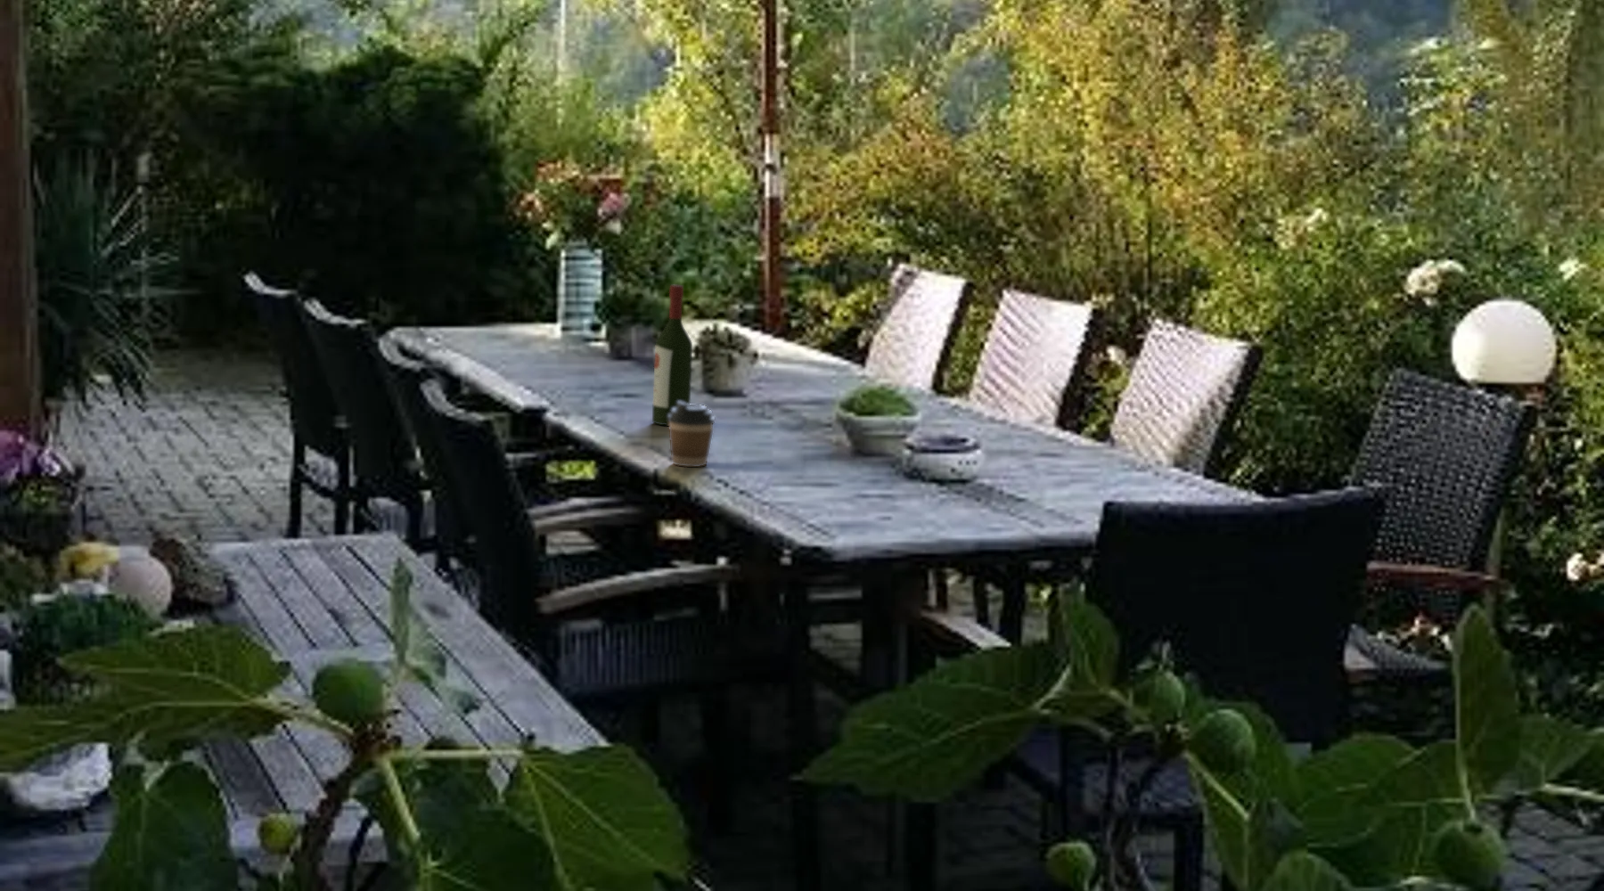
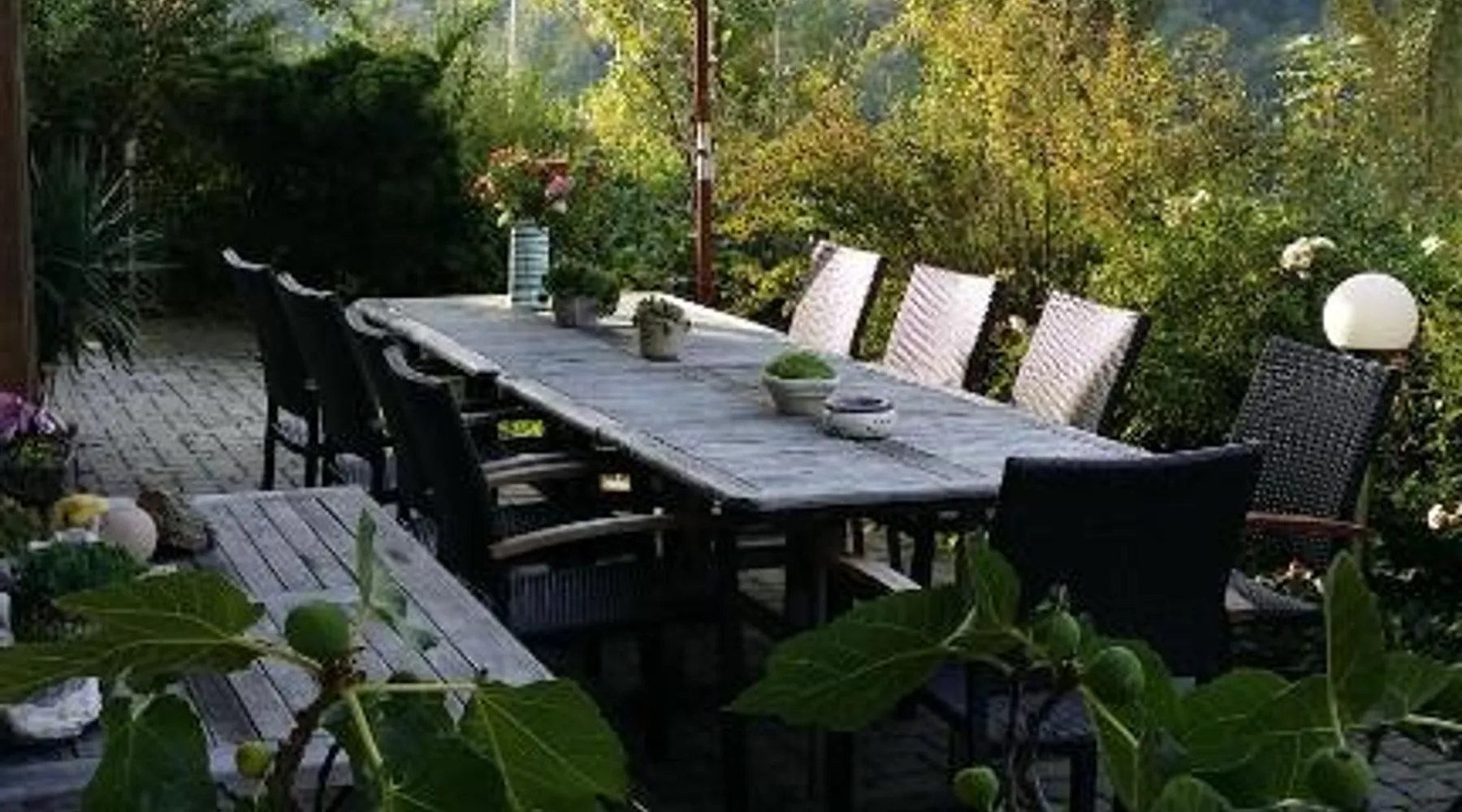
- coffee cup [667,402,715,467]
- wine bottle [652,284,693,427]
